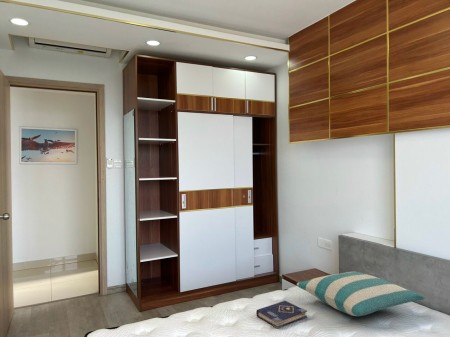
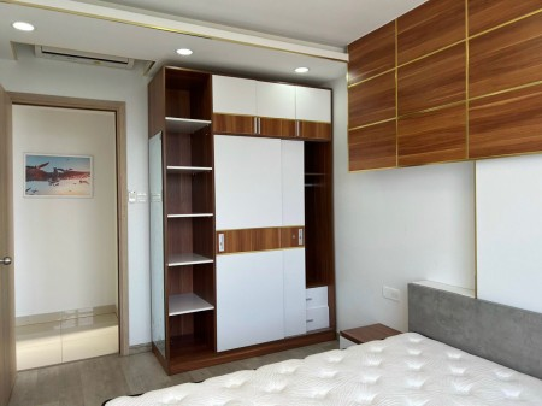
- pillow [296,271,426,317]
- book [255,300,308,330]
